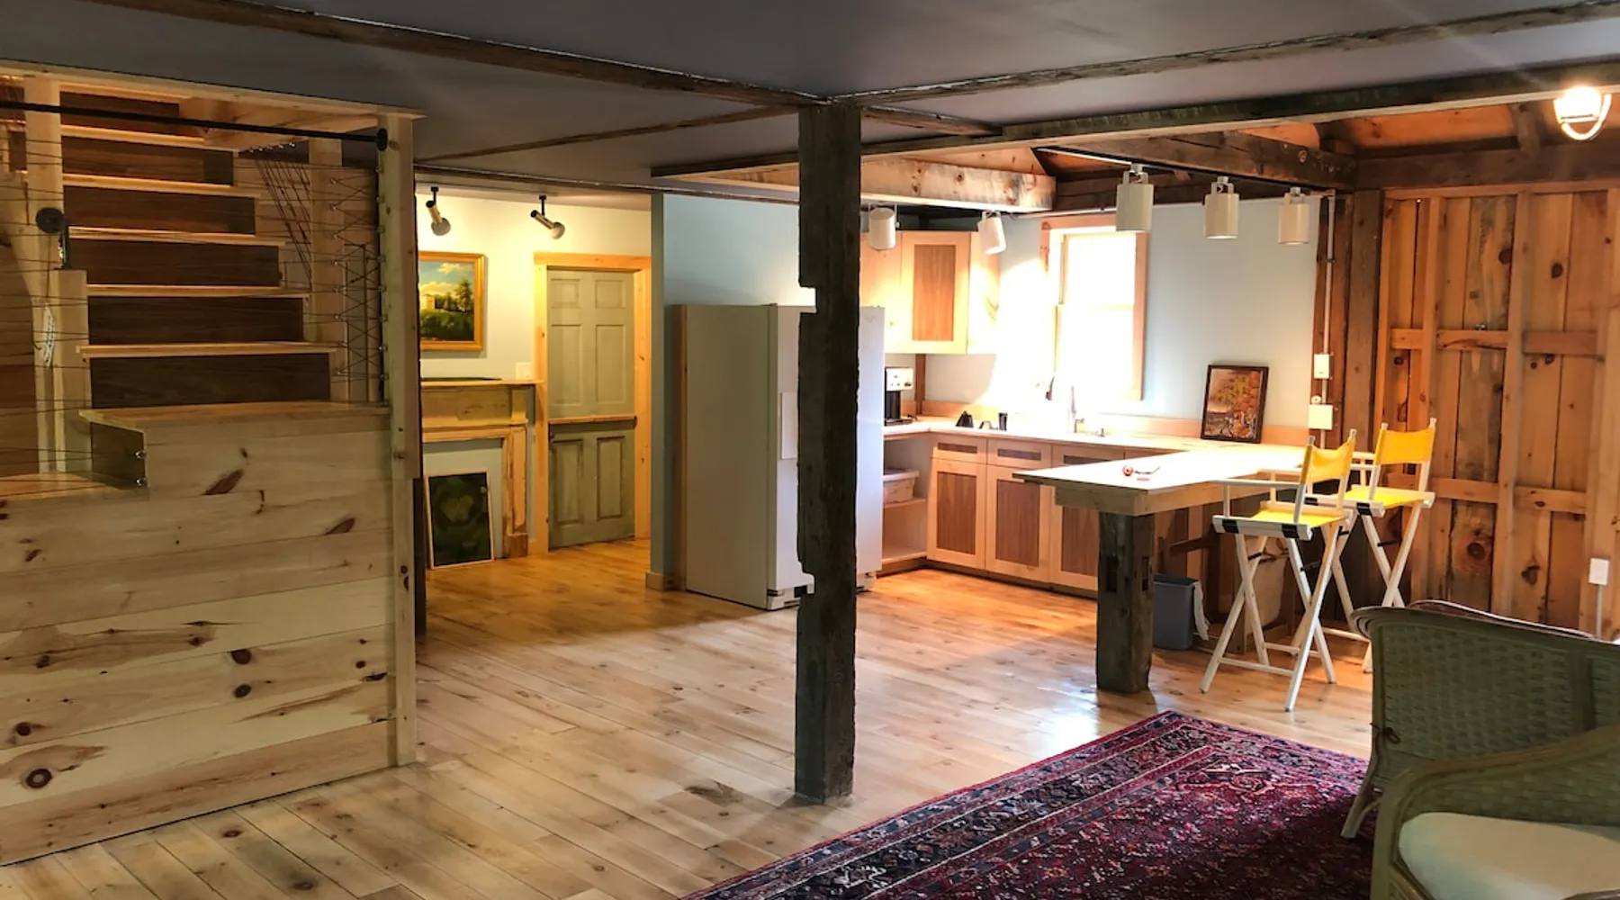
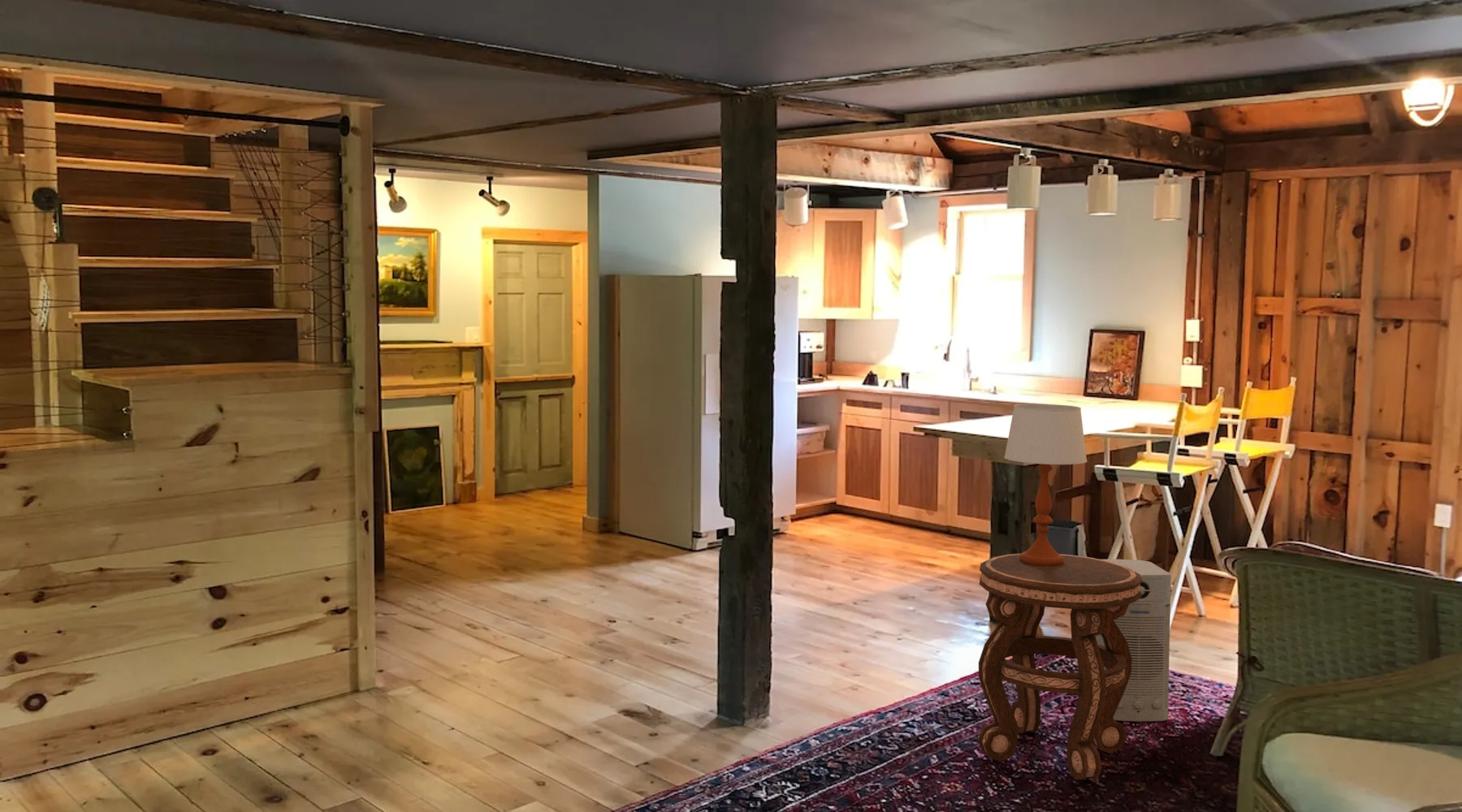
+ table lamp [1003,404,1088,566]
+ side table [977,553,1143,780]
+ air purifier [1096,559,1172,722]
